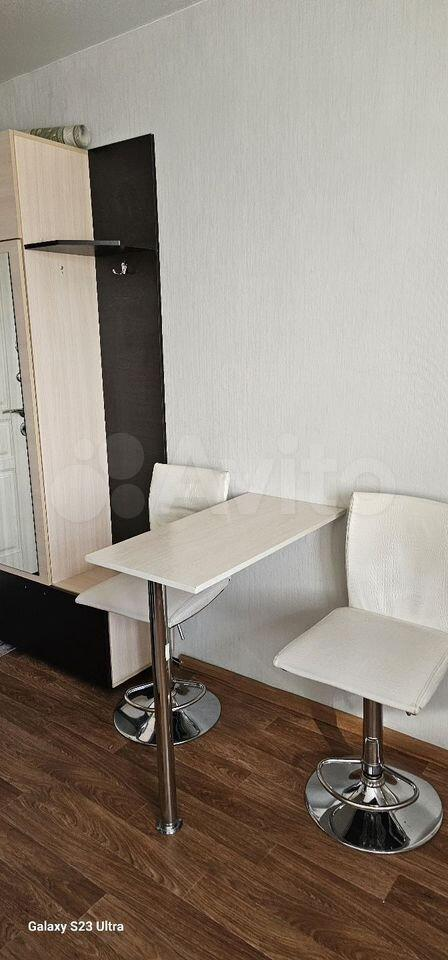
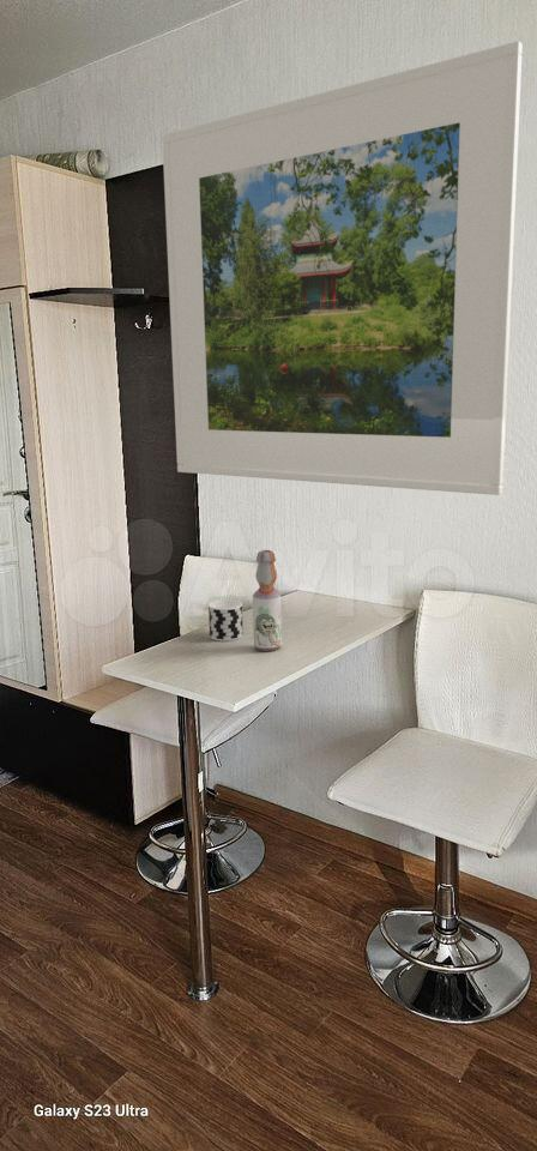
+ bottle [252,549,283,652]
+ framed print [161,41,524,496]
+ cup [207,598,245,643]
